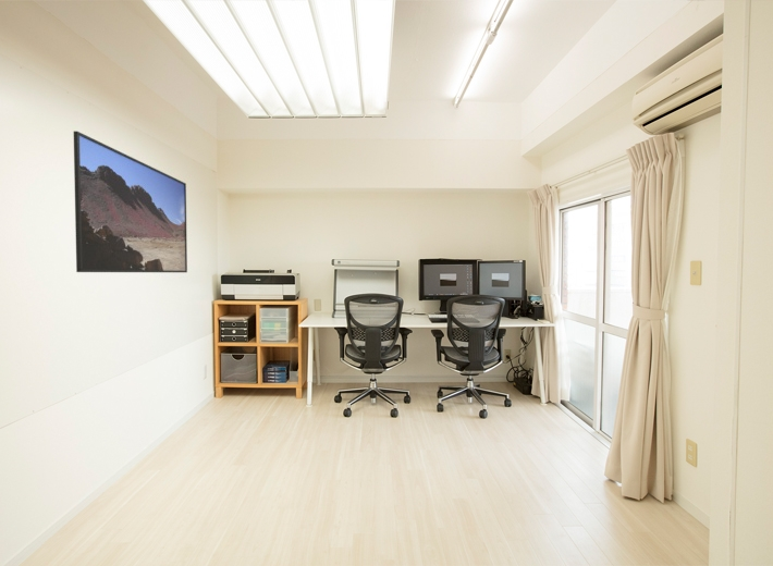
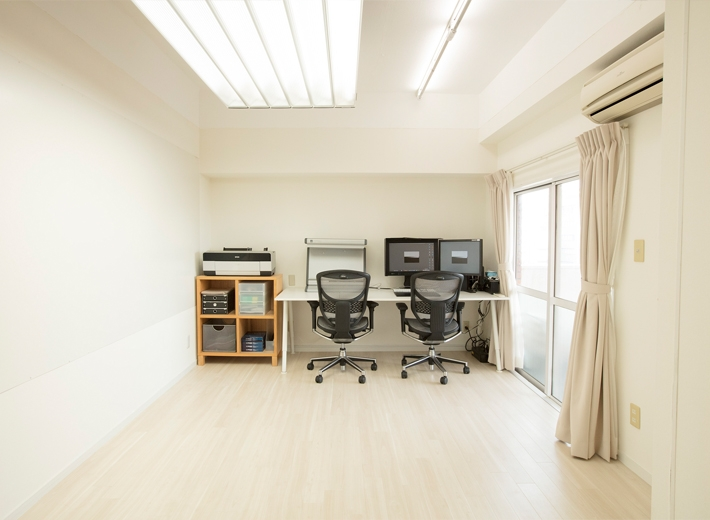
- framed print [73,130,188,273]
